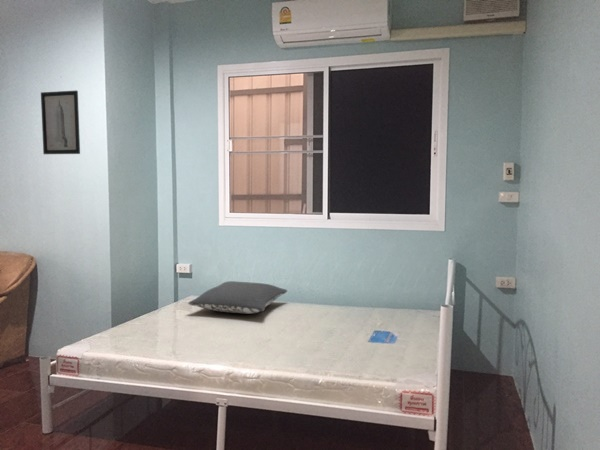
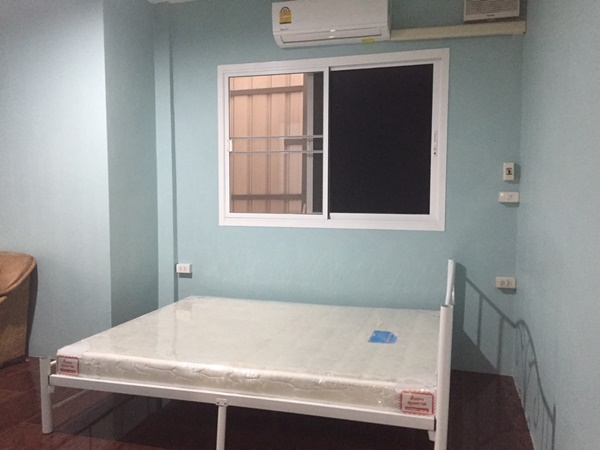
- pillow [187,280,288,315]
- wall art [40,89,81,155]
